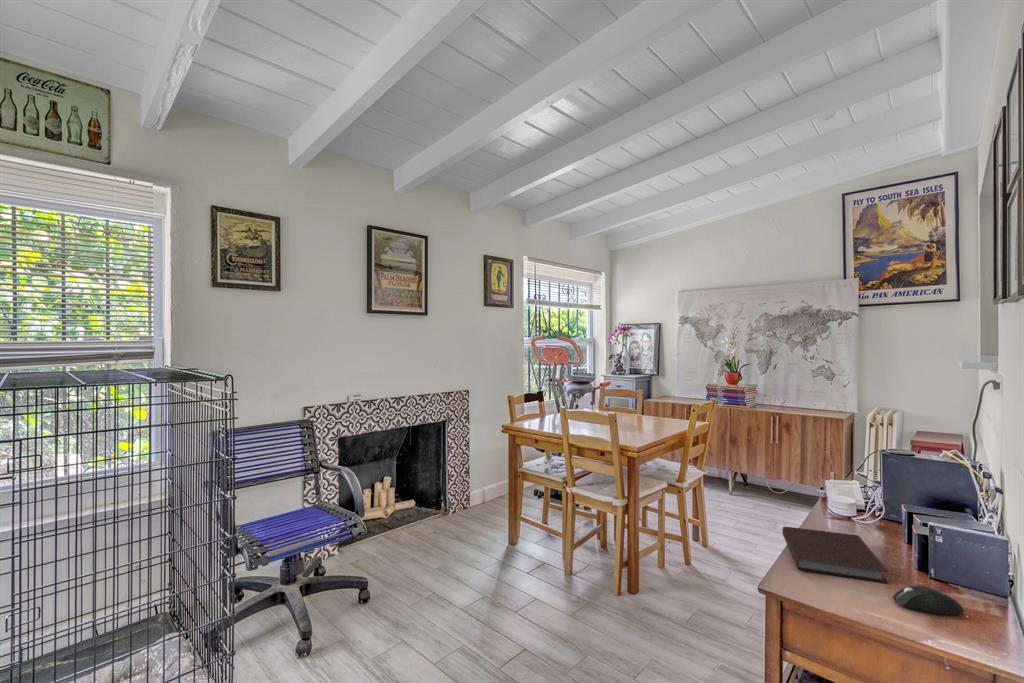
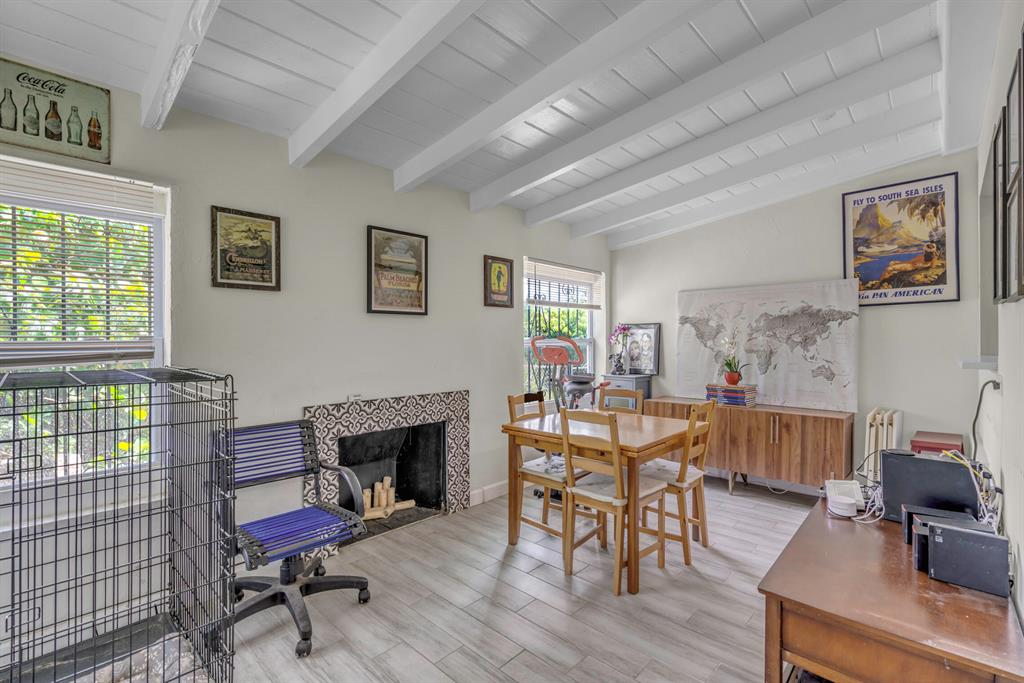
- notebook [781,526,889,584]
- mouse [892,584,965,616]
